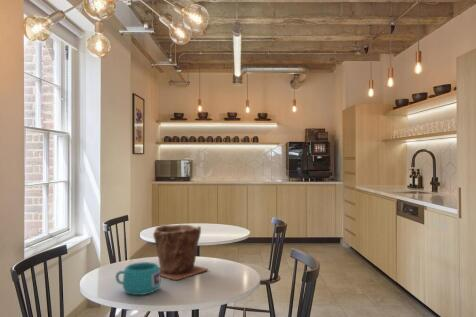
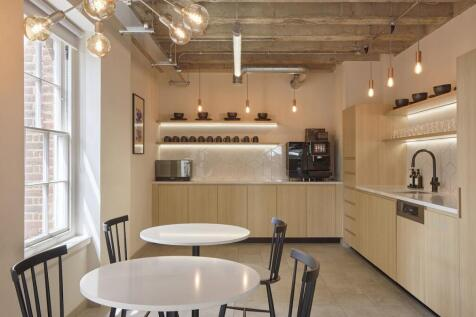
- plant pot [152,224,209,281]
- cup [115,261,162,296]
